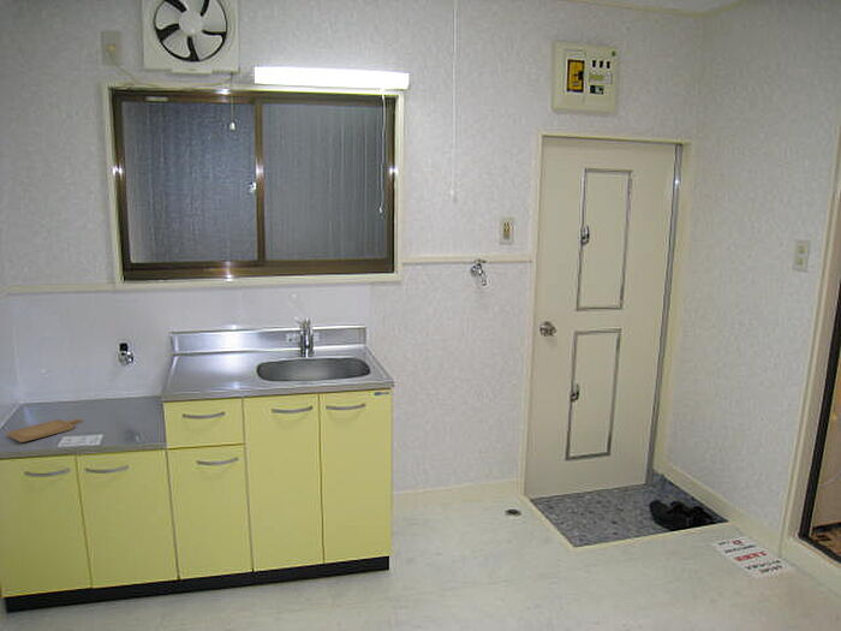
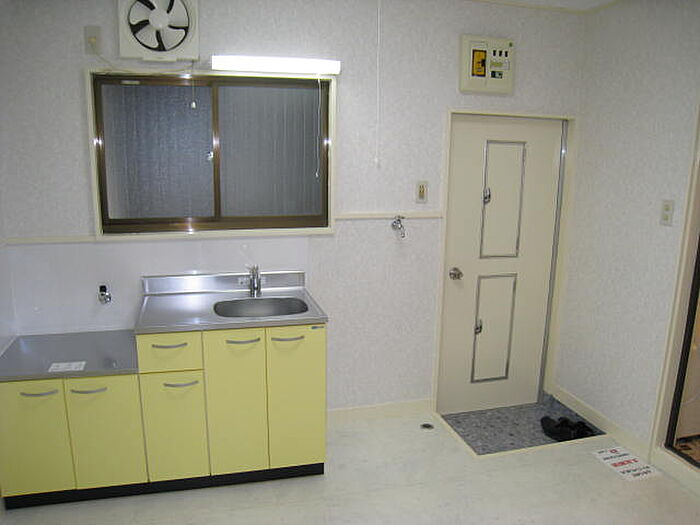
- chopping board [7,418,83,444]
